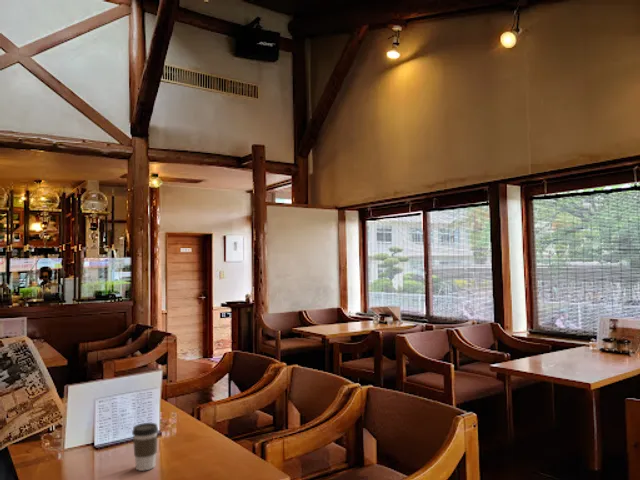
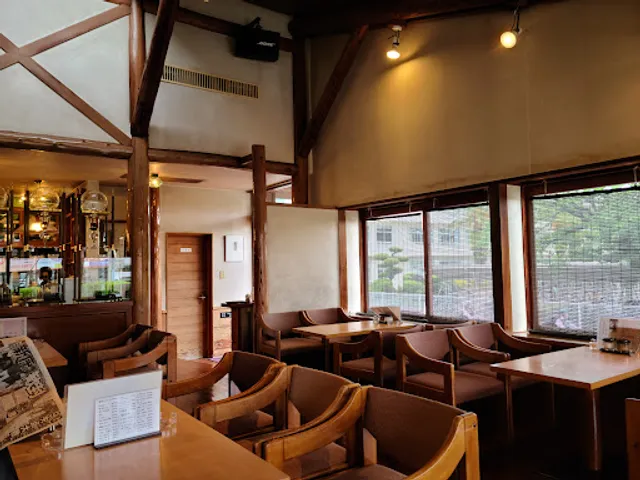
- coffee cup [131,422,159,472]
